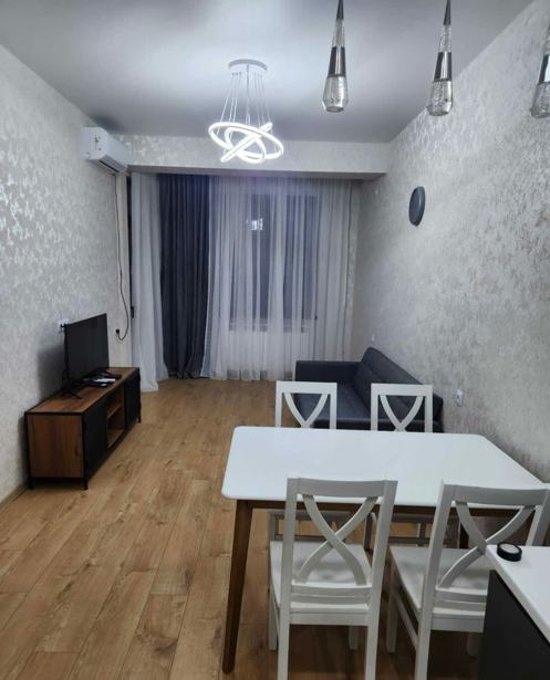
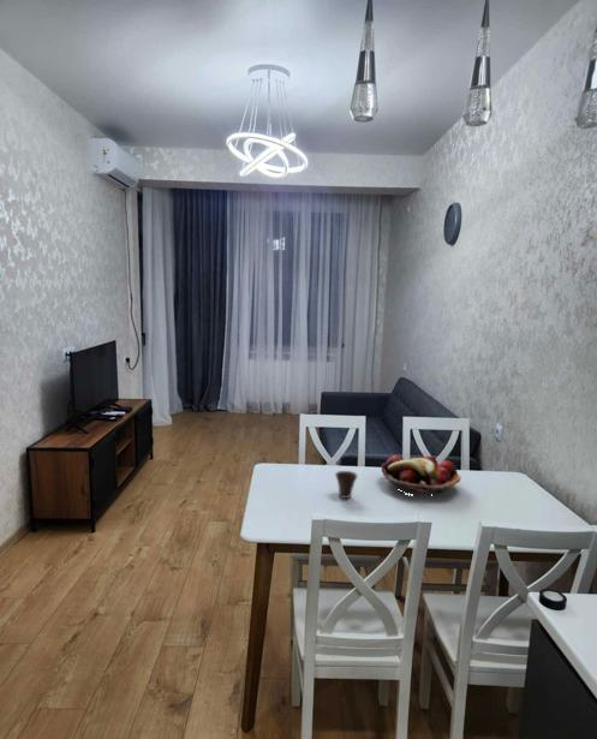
+ cup [334,470,358,500]
+ fruit basket [381,454,462,495]
